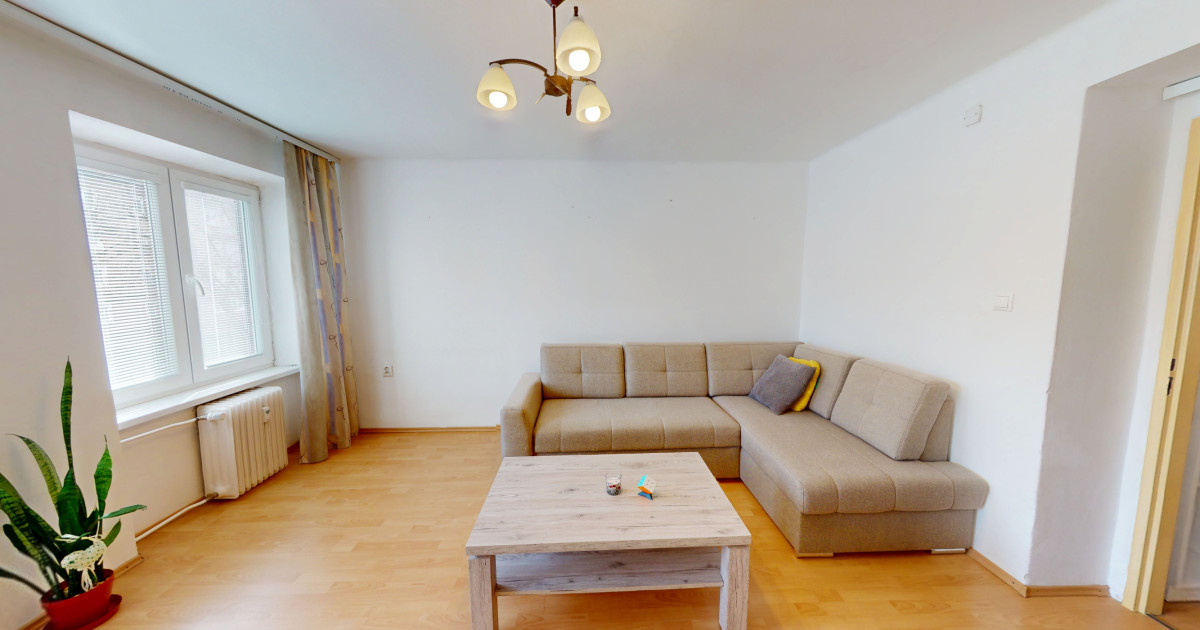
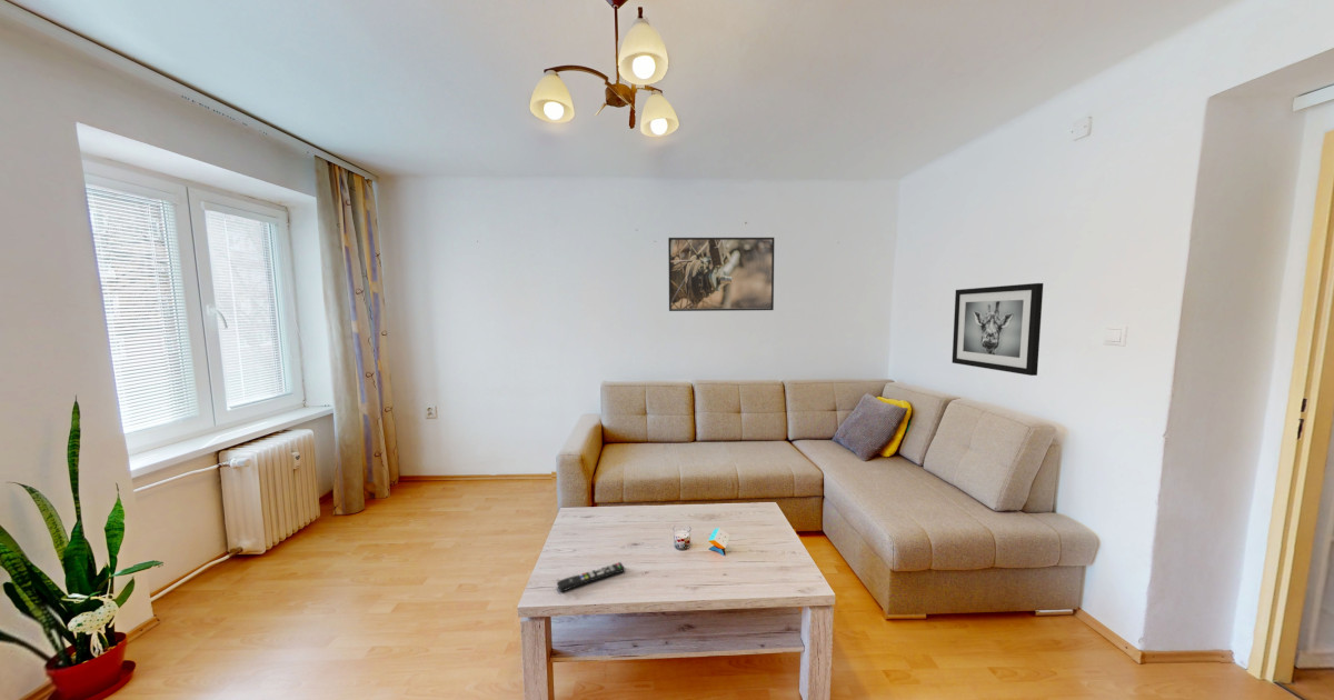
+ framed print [667,237,775,312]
+ remote control [556,561,626,593]
+ wall art [952,282,1044,377]
